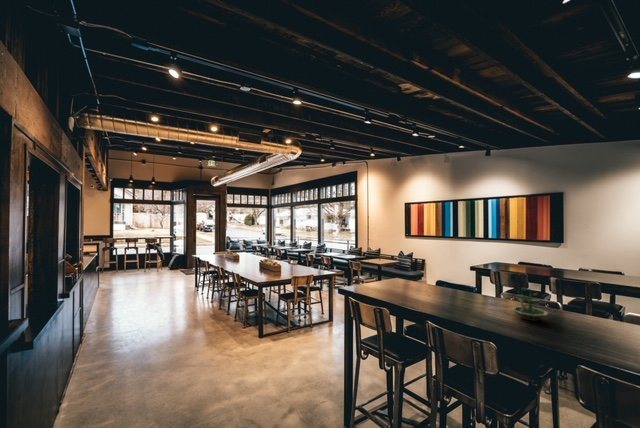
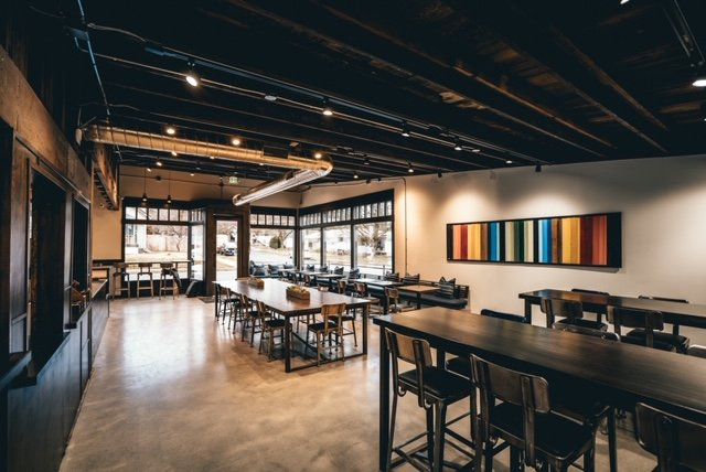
- terrarium [510,287,549,322]
